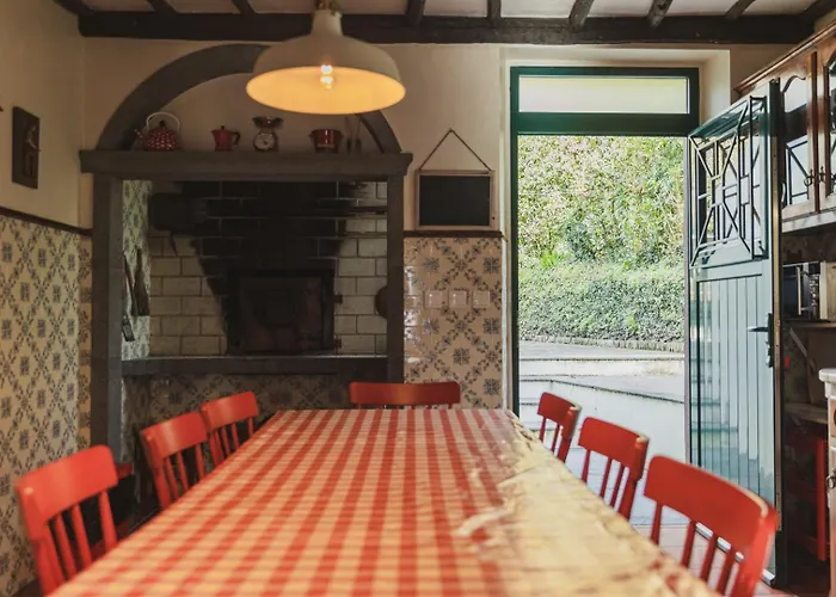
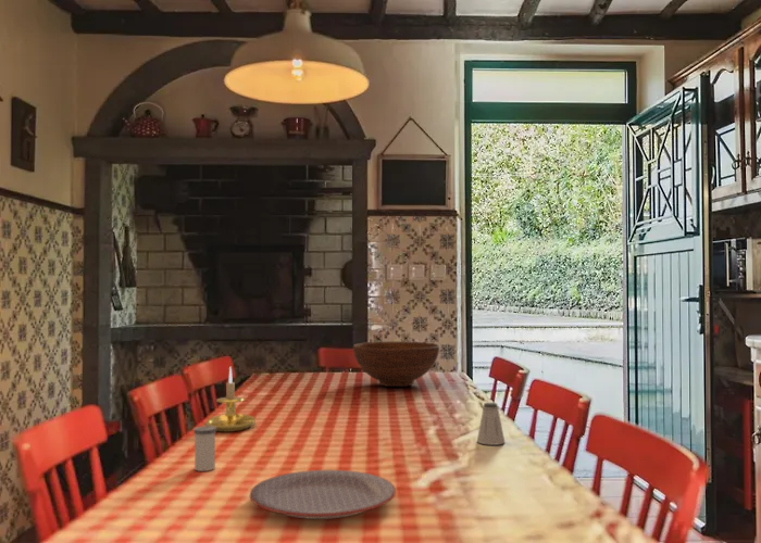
+ plate [249,469,397,520]
+ saltshaker [476,402,506,446]
+ candle holder [203,366,257,433]
+ fruit bowl [352,341,440,388]
+ salt shaker [192,425,217,472]
